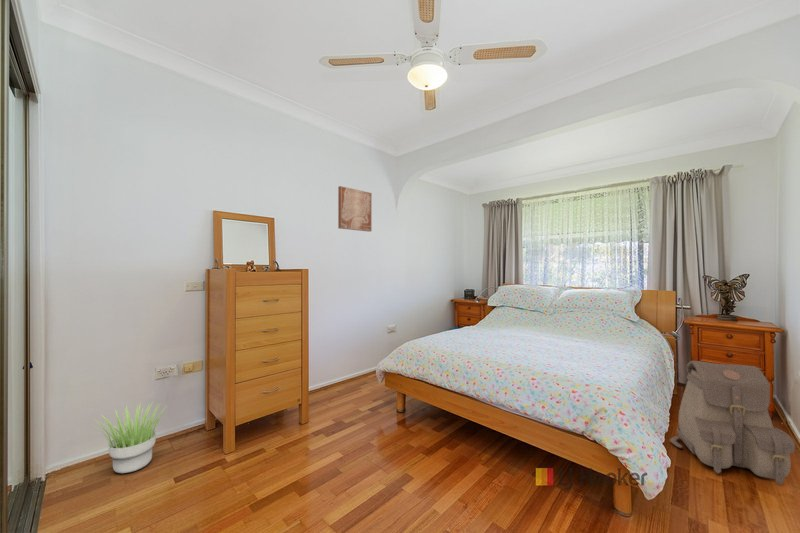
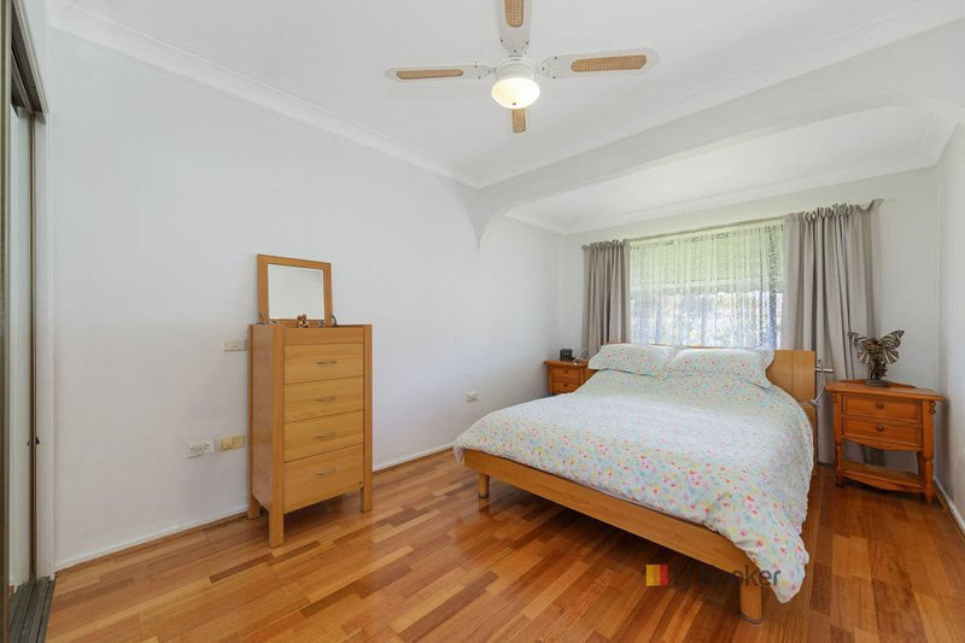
- potted plant [92,401,167,474]
- backpack [669,360,796,486]
- wall art [337,185,373,233]
